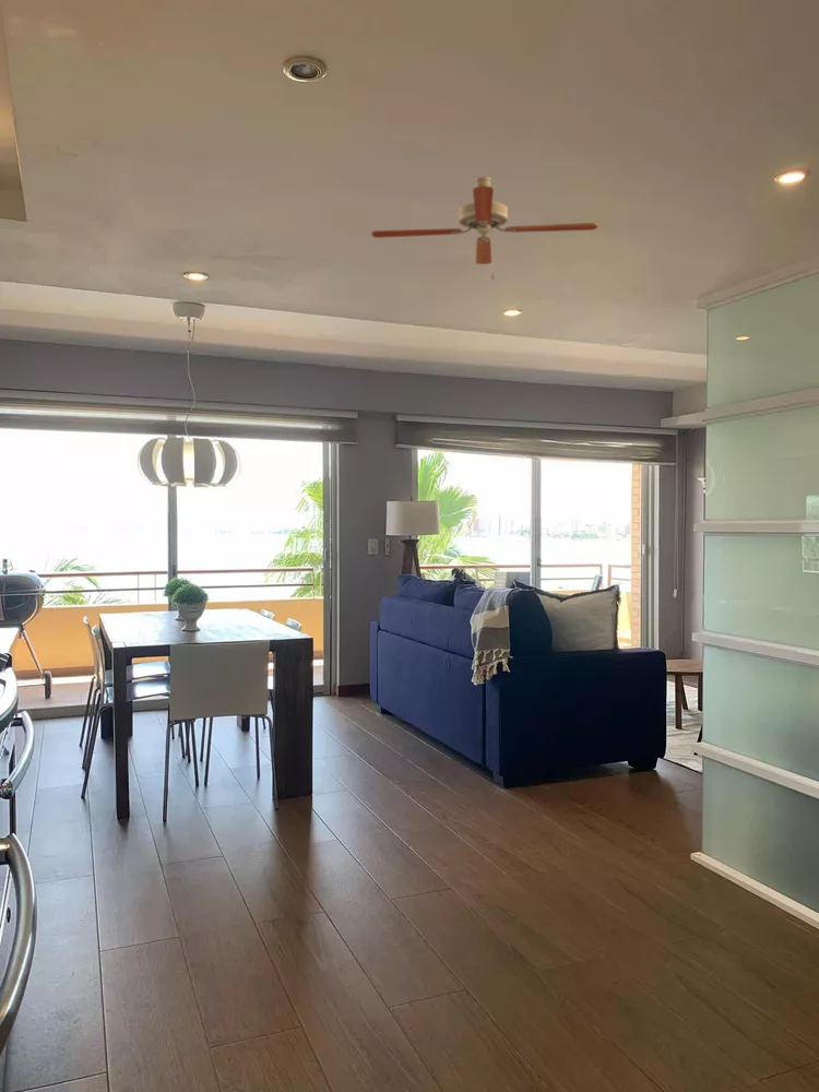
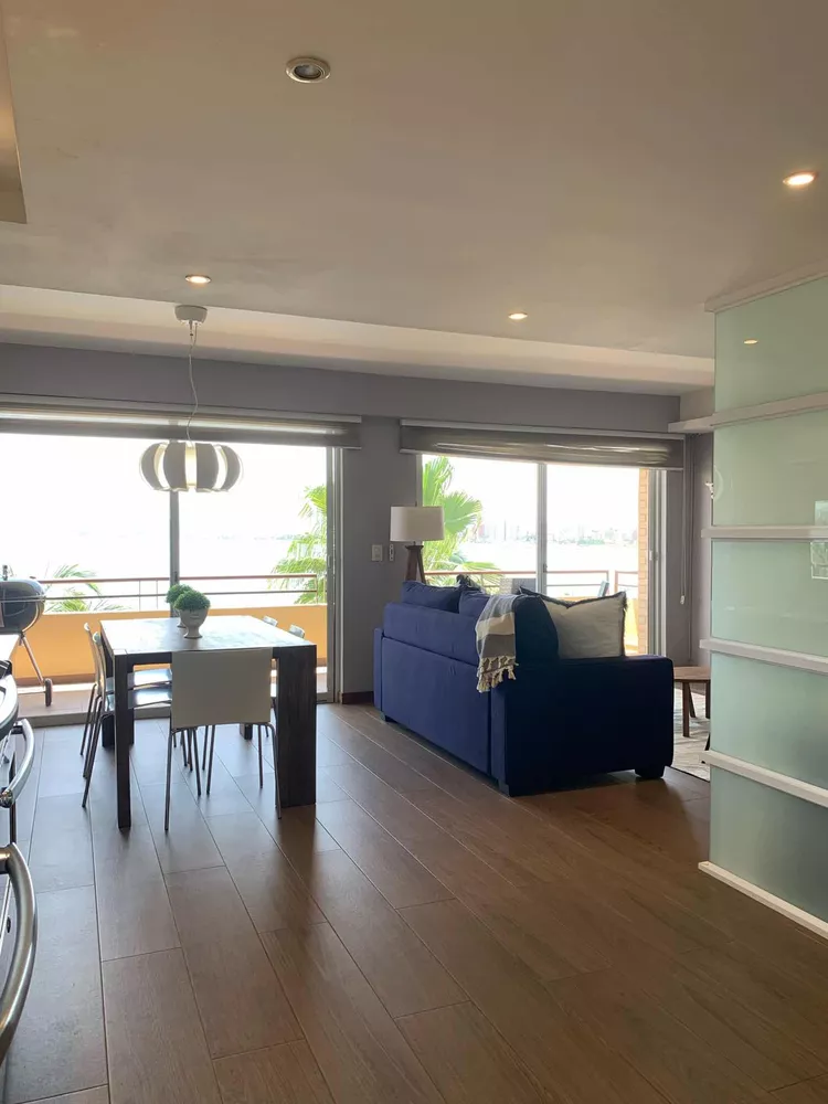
- ceiling fan [370,176,598,281]
